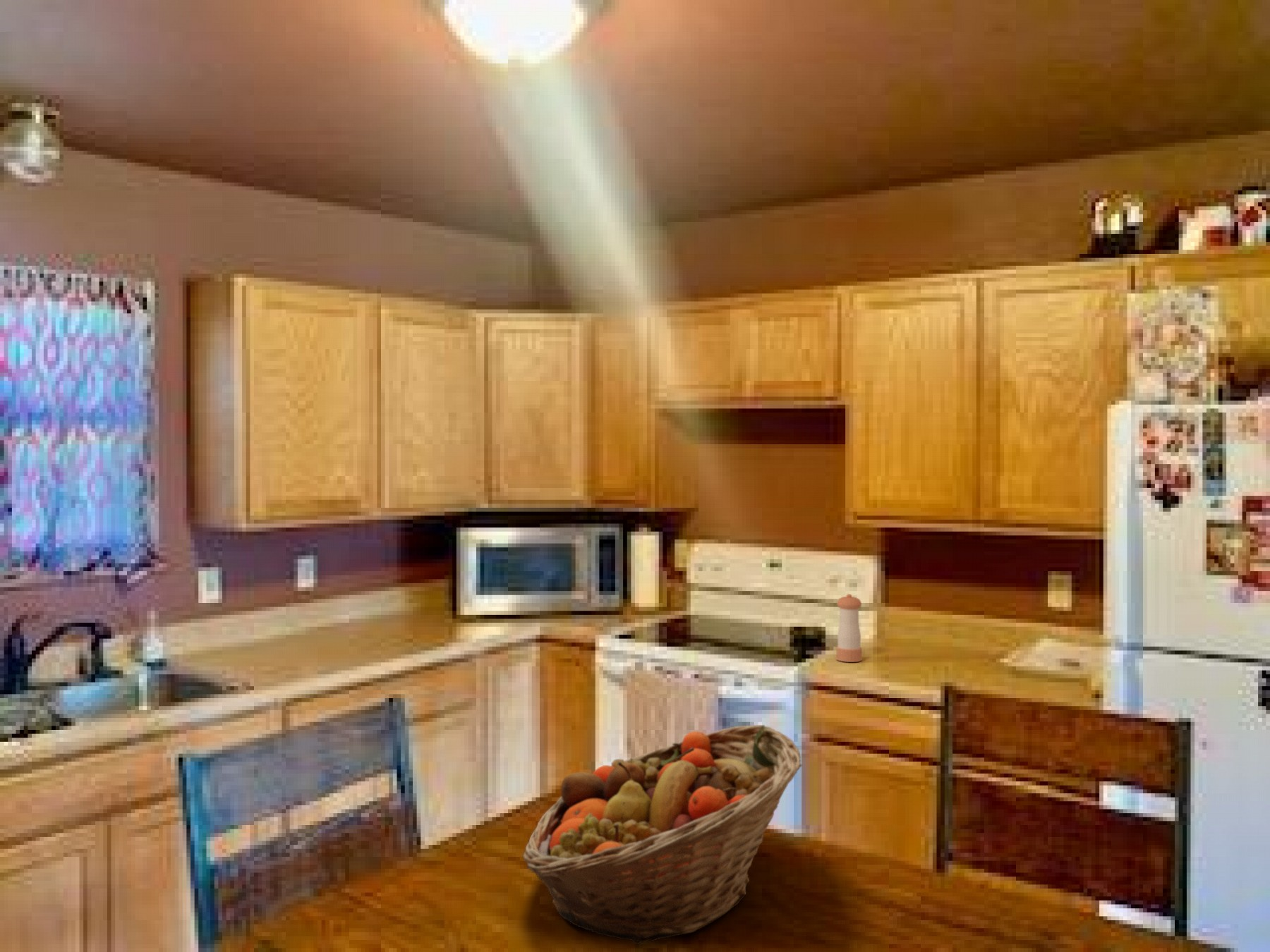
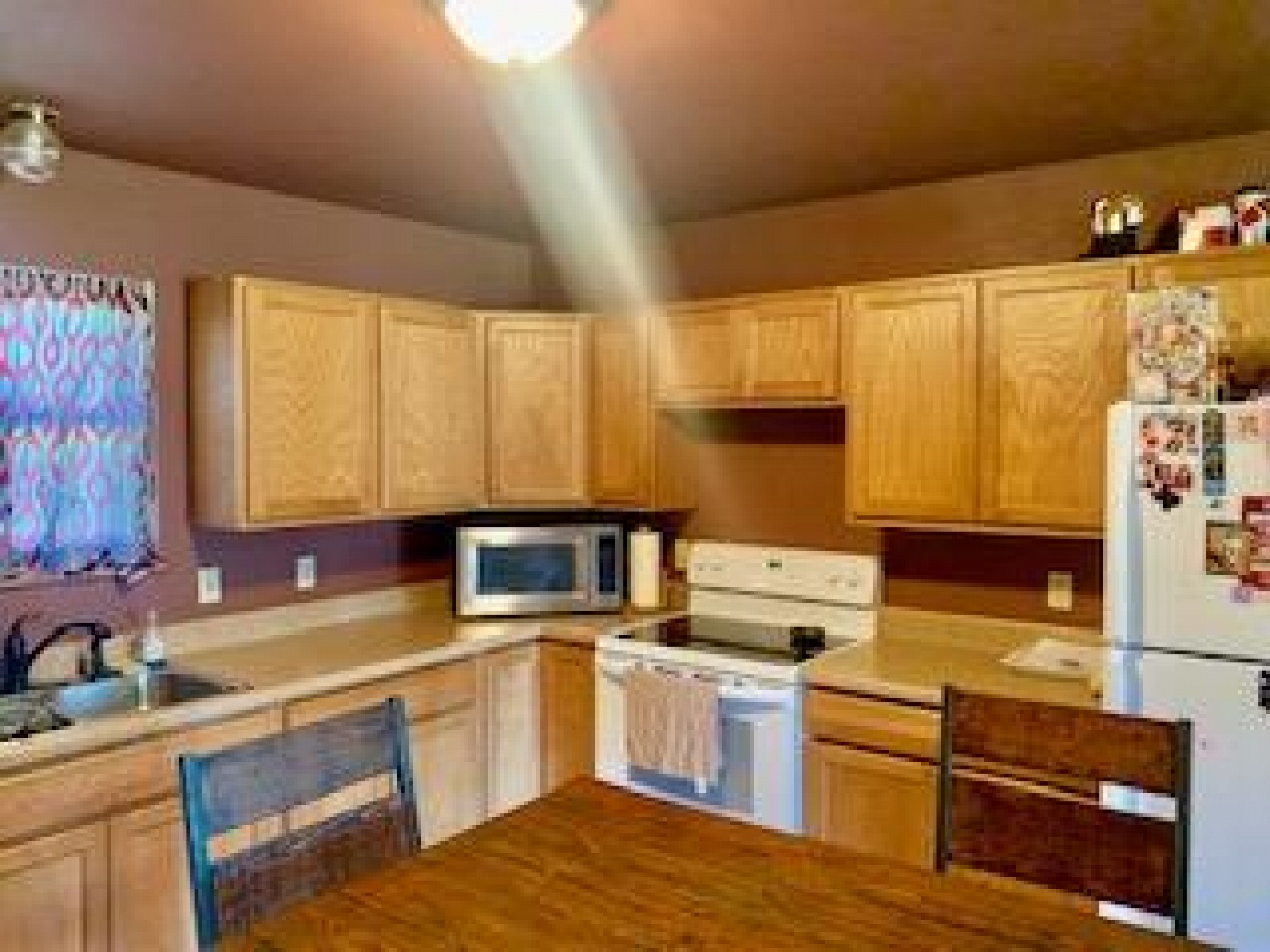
- fruit basket [522,724,803,945]
- pepper shaker [836,593,863,663]
